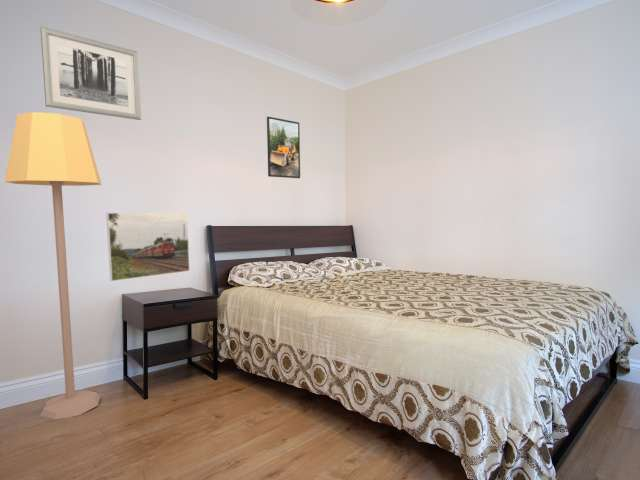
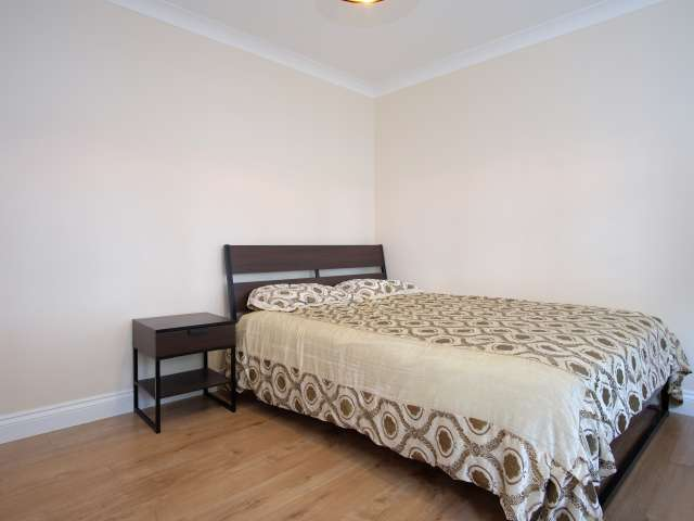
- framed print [105,211,191,282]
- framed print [266,116,301,179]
- wall art [40,26,142,121]
- lamp [3,111,103,420]
